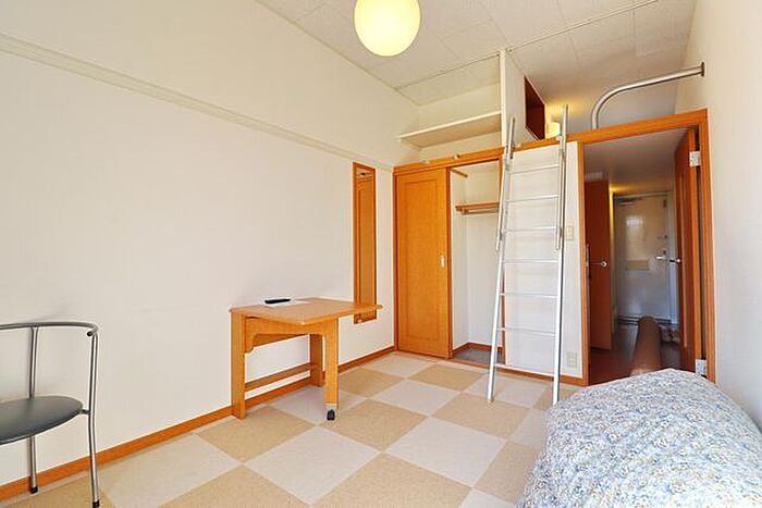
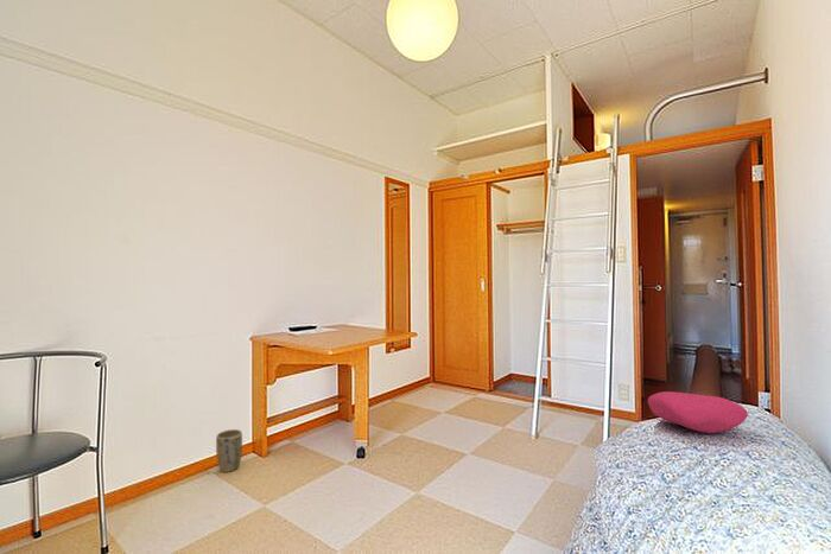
+ plant pot [215,428,243,473]
+ cushion [647,390,749,434]
